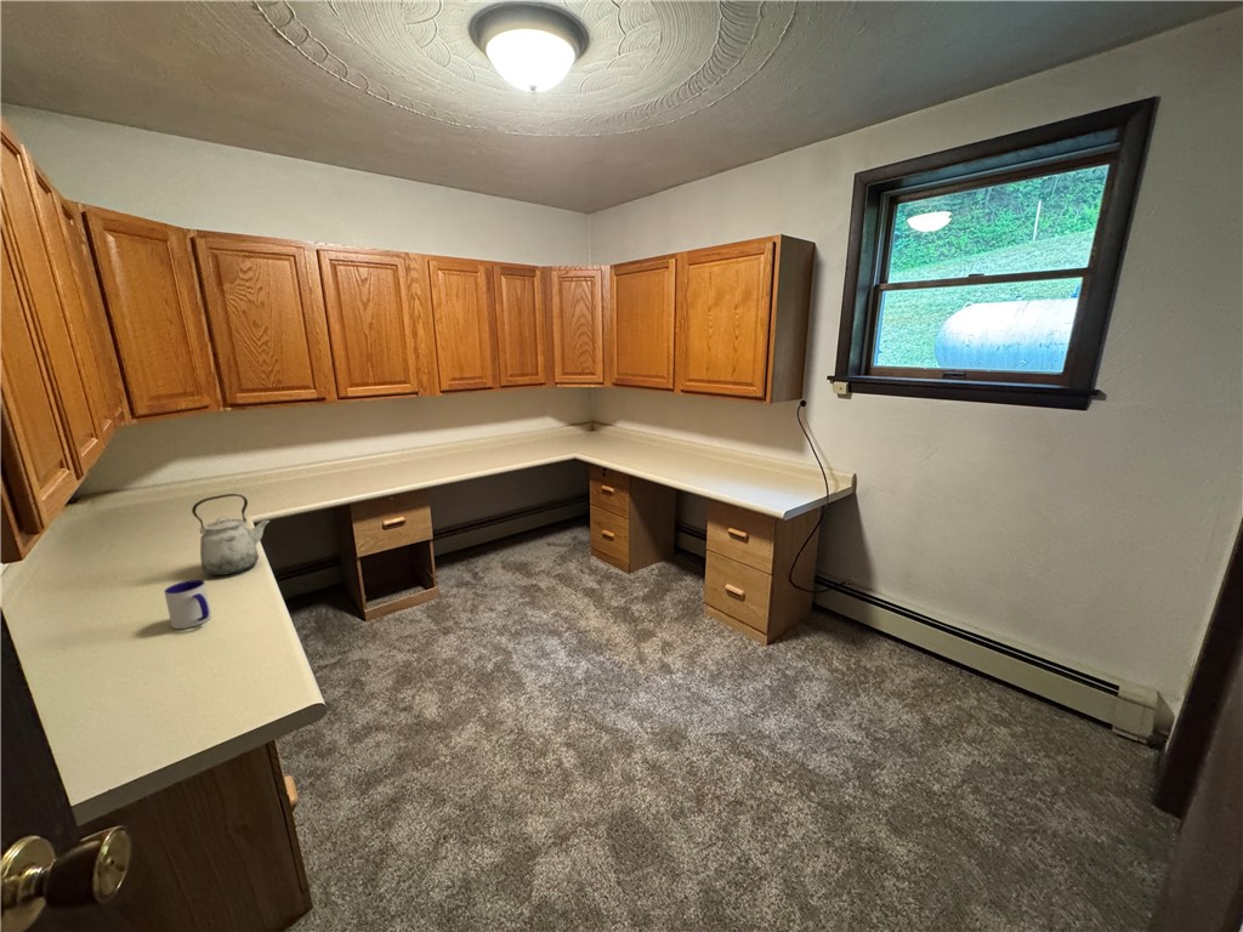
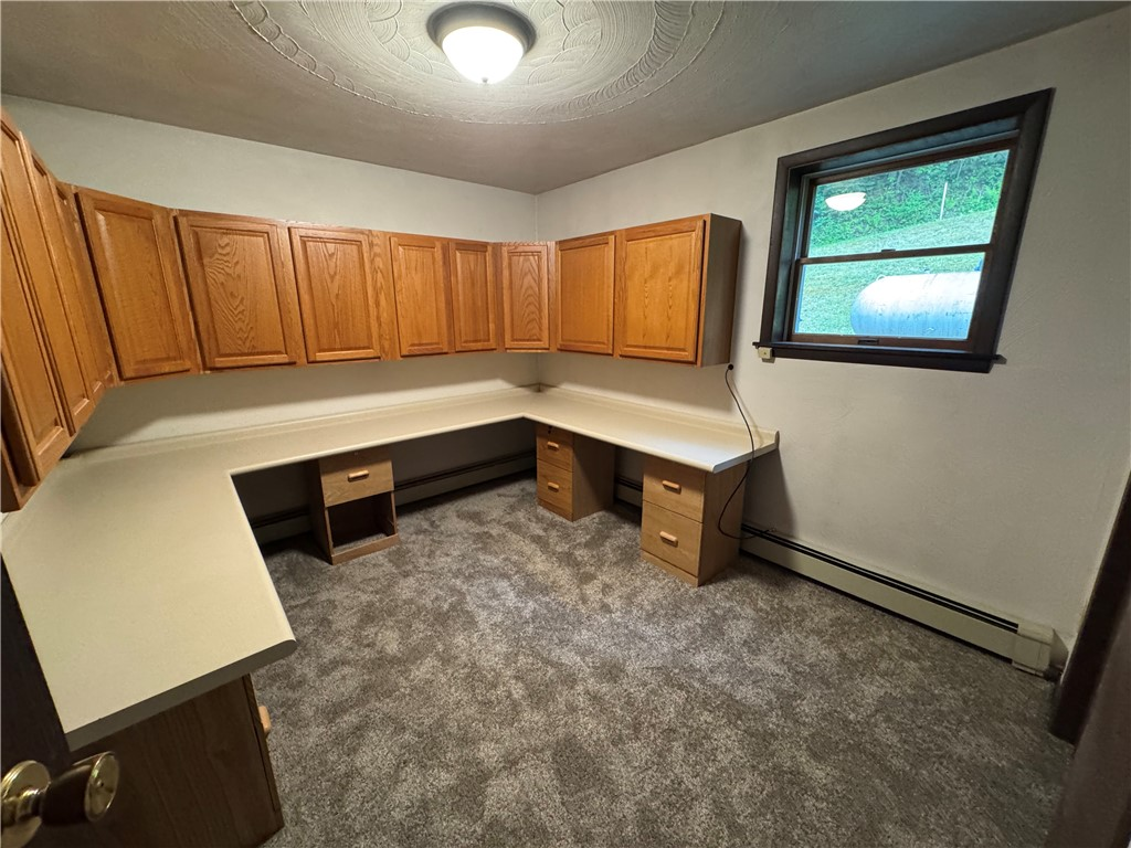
- mug [163,579,212,630]
- kettle [191,493,271,576]
